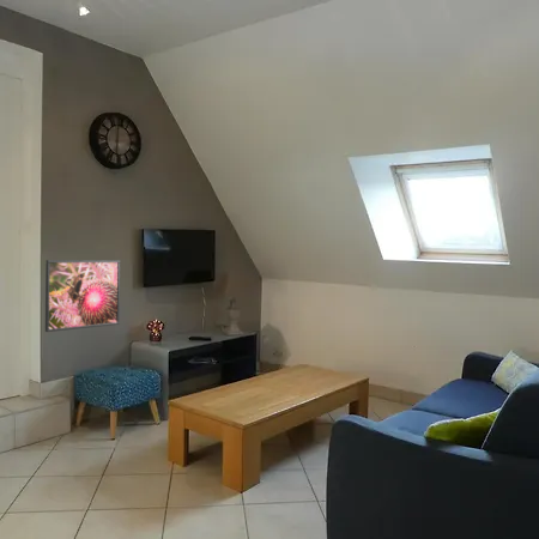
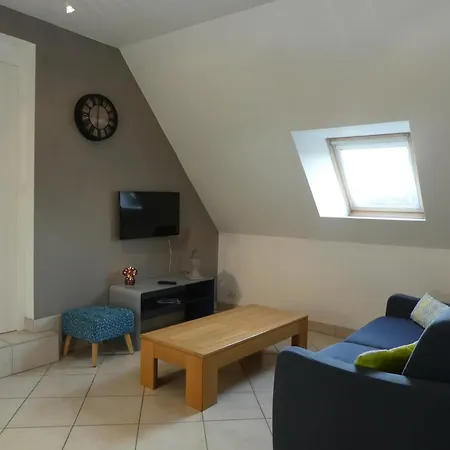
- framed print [44,259,121,333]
